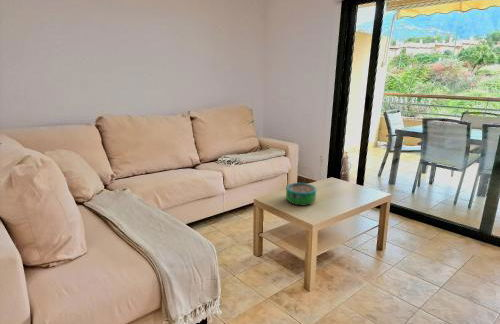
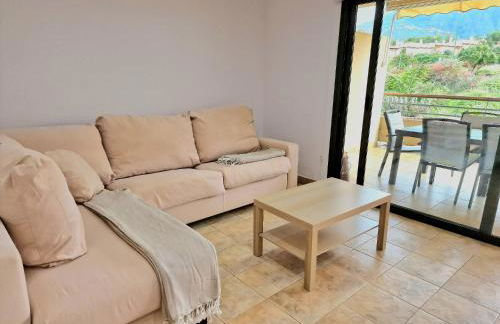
- decorative bowl [285,182,317,207]
